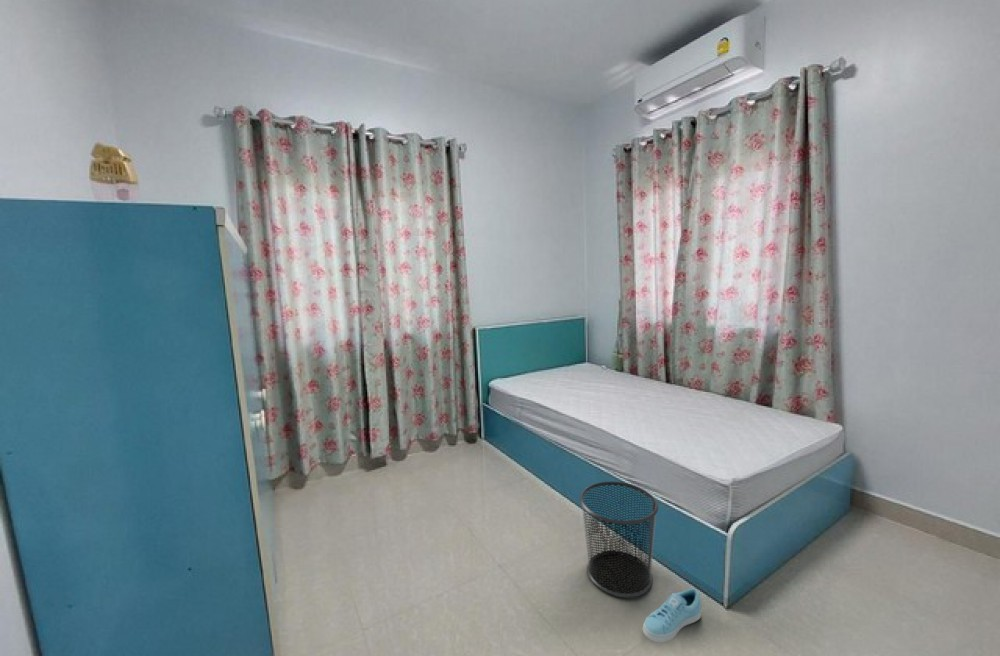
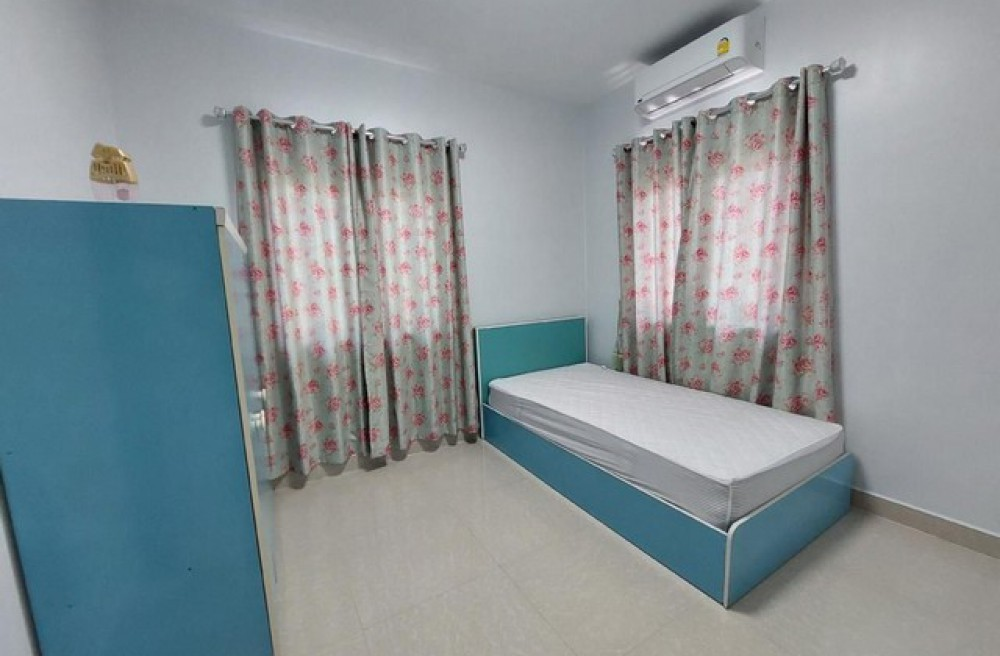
- sneaker [642,587,703,643]
- waste bin [579,480,659,598]
